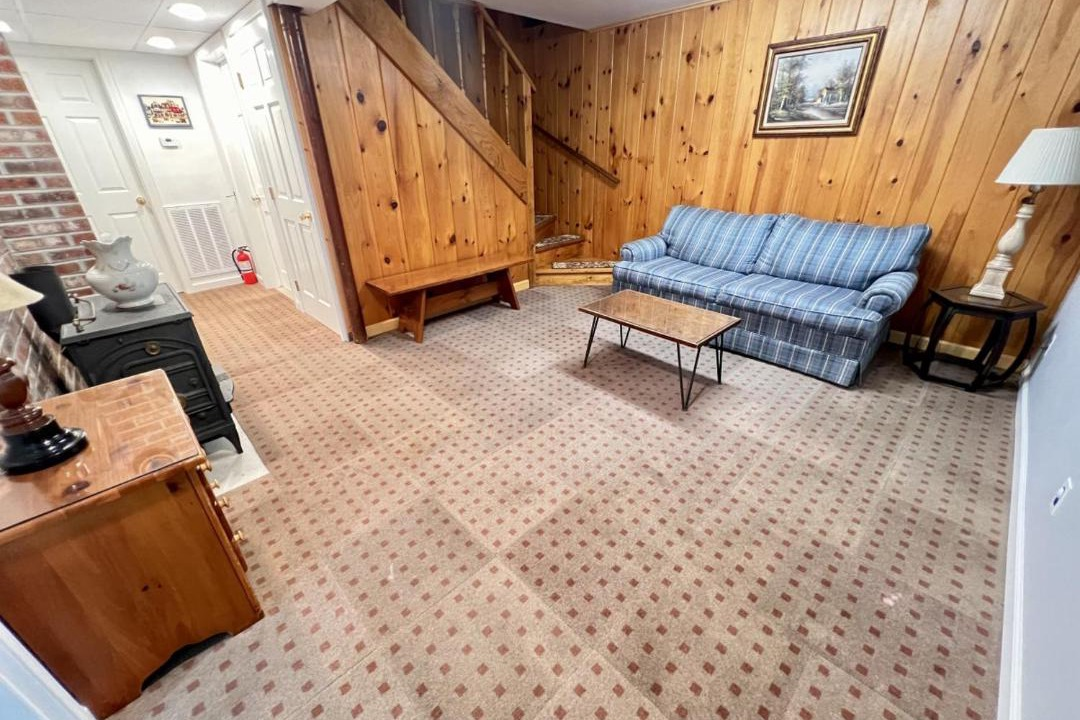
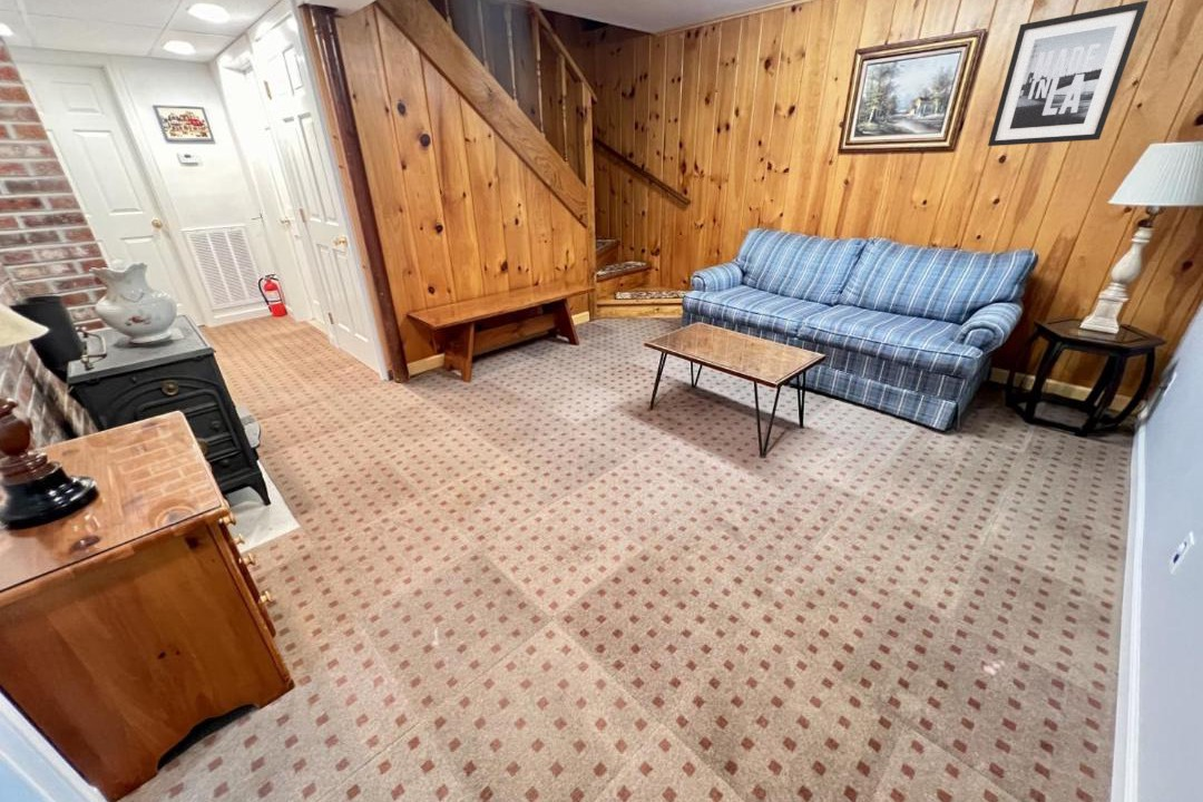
+ wall art [987,0,1150,147]
